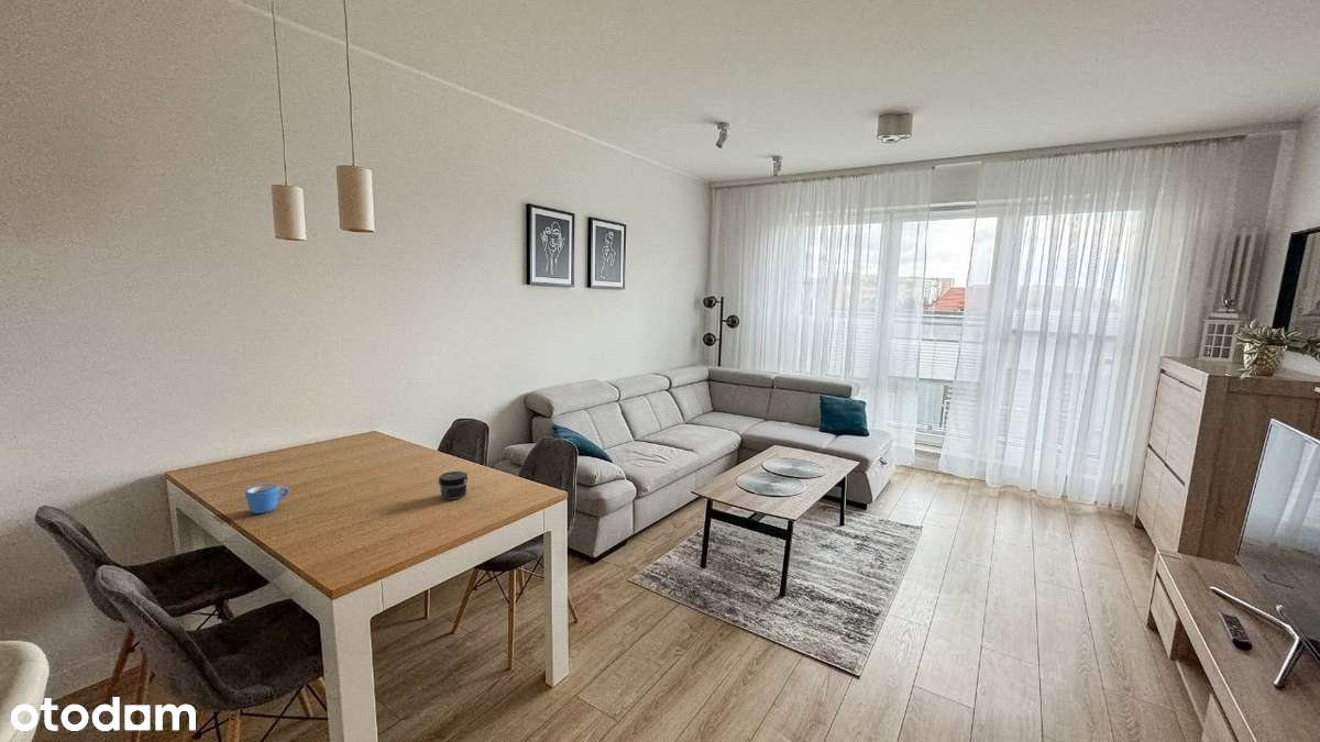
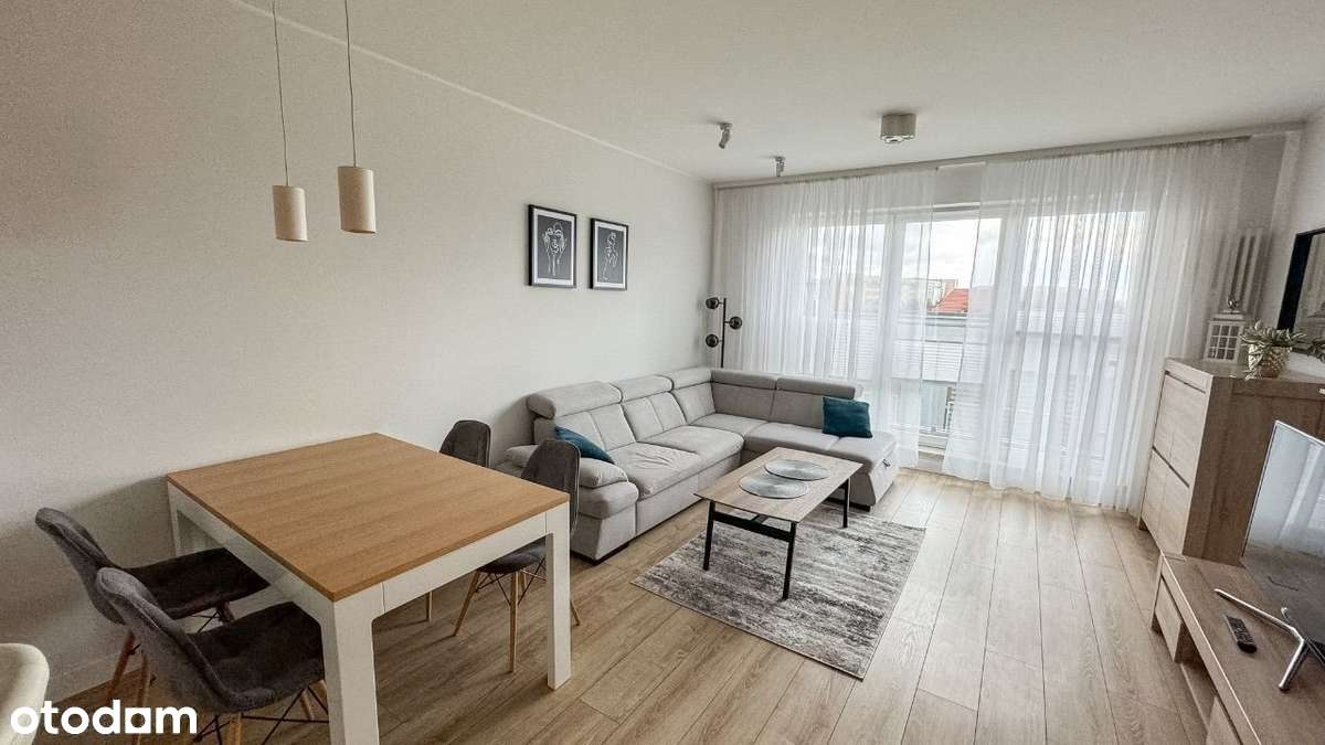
- jar [438,470,469,501]
- mug [244,484,290,514]
